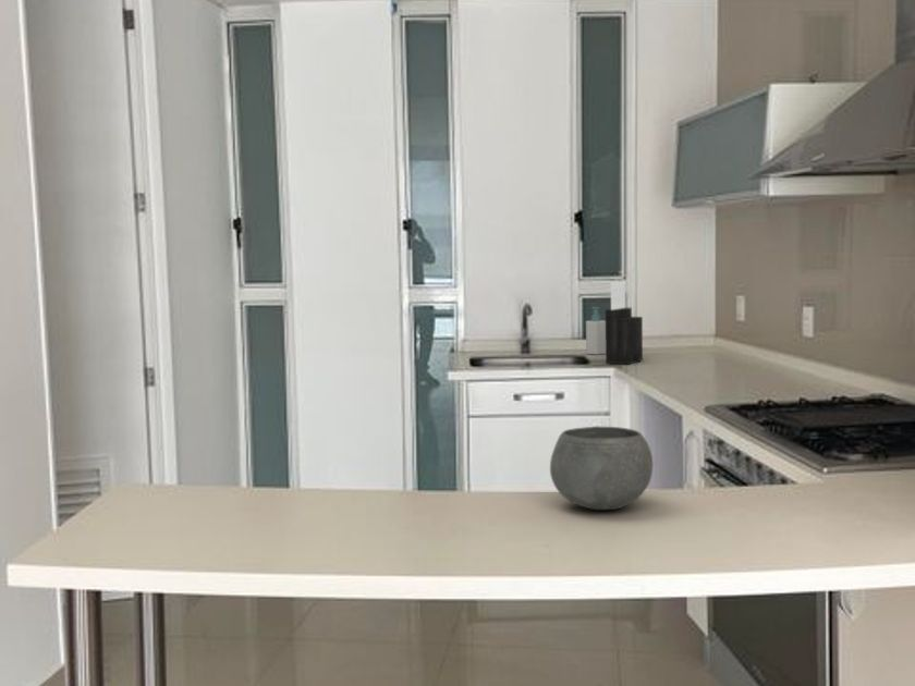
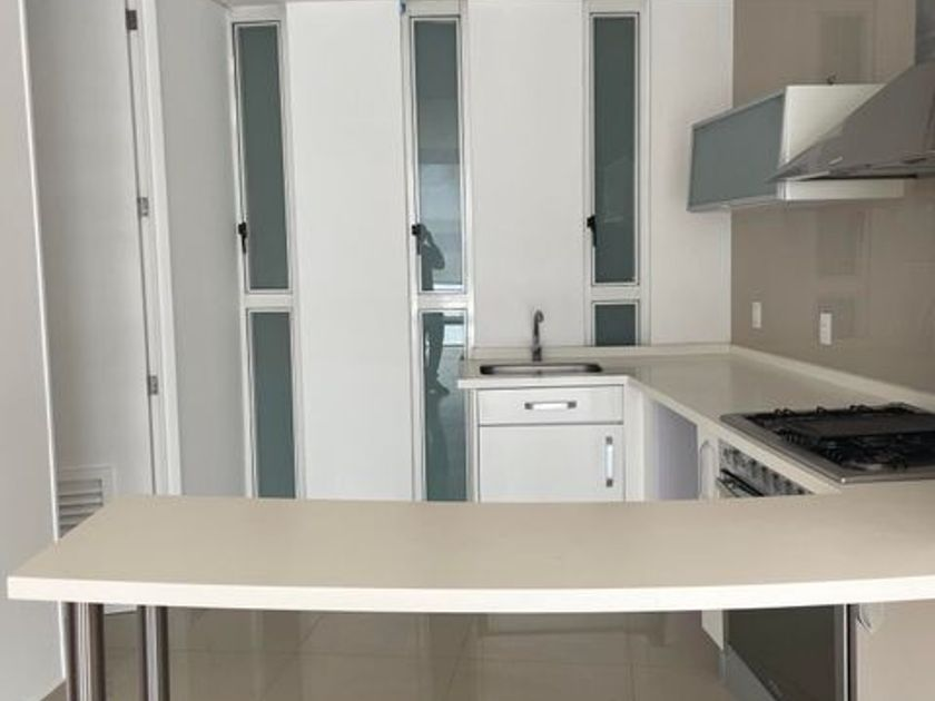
- bowl [549,426,654,511]
- soap bottle [585,306,606,356]
- knife block [605,280,644,365]
